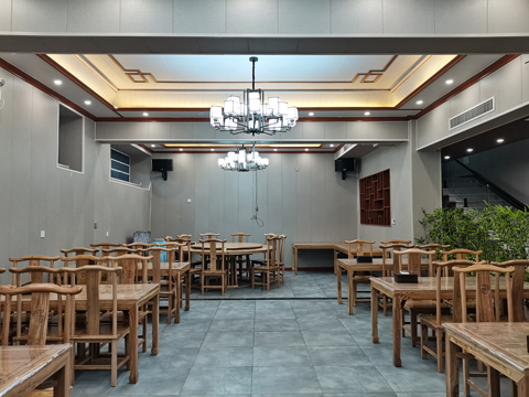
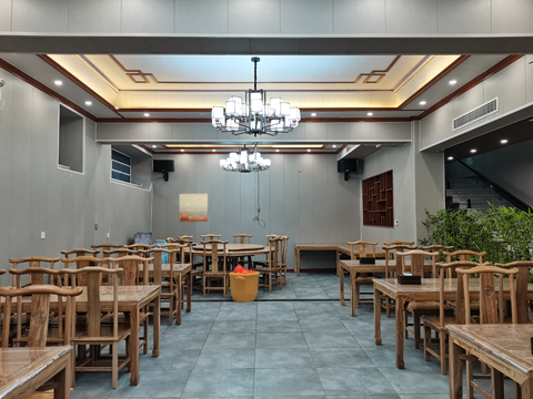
+ trash can [228,263,261,303]
+ wall art [179,193,209,223]
